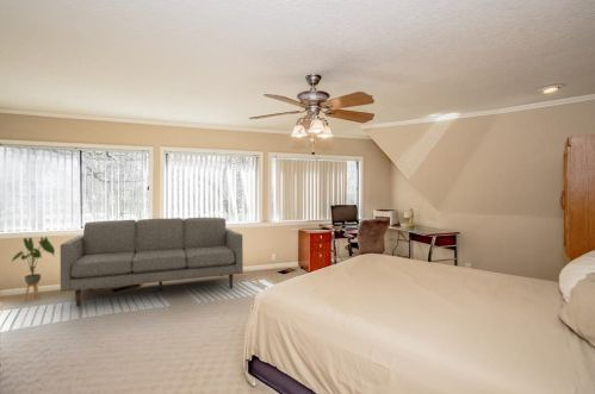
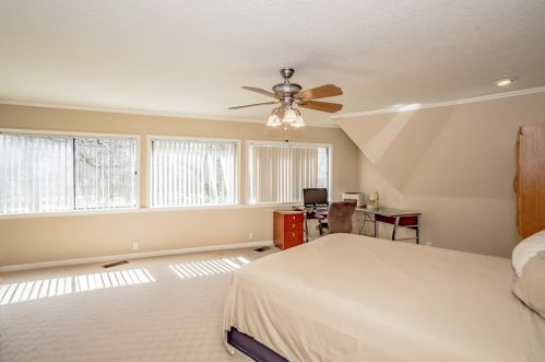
- house plant [11,236,56,301]
- sofa [60,217,244,307]
